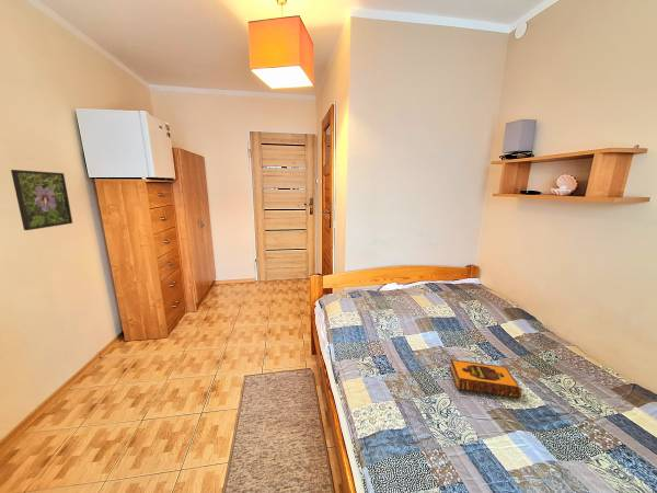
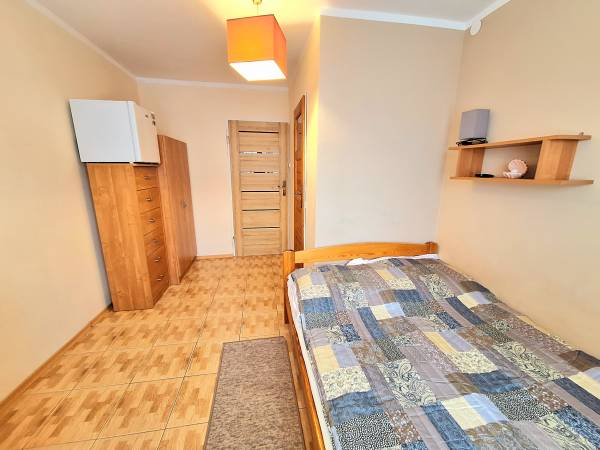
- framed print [10,169,73,231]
- hardback book [449,358,522,400]
